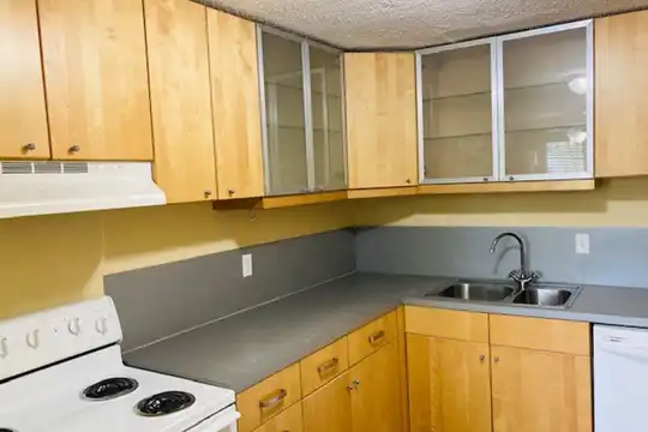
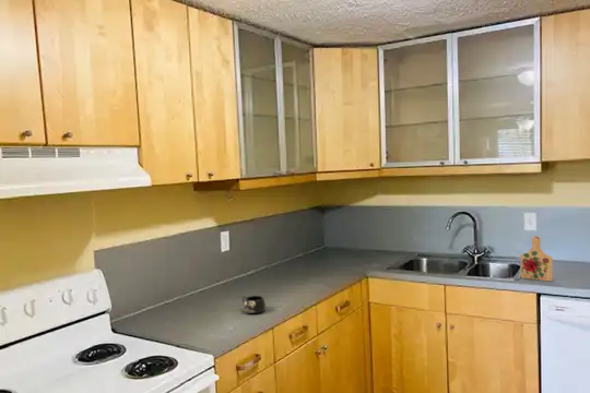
+ cutting board [520,236,554,282]
+ mug [241,295,267,314]
